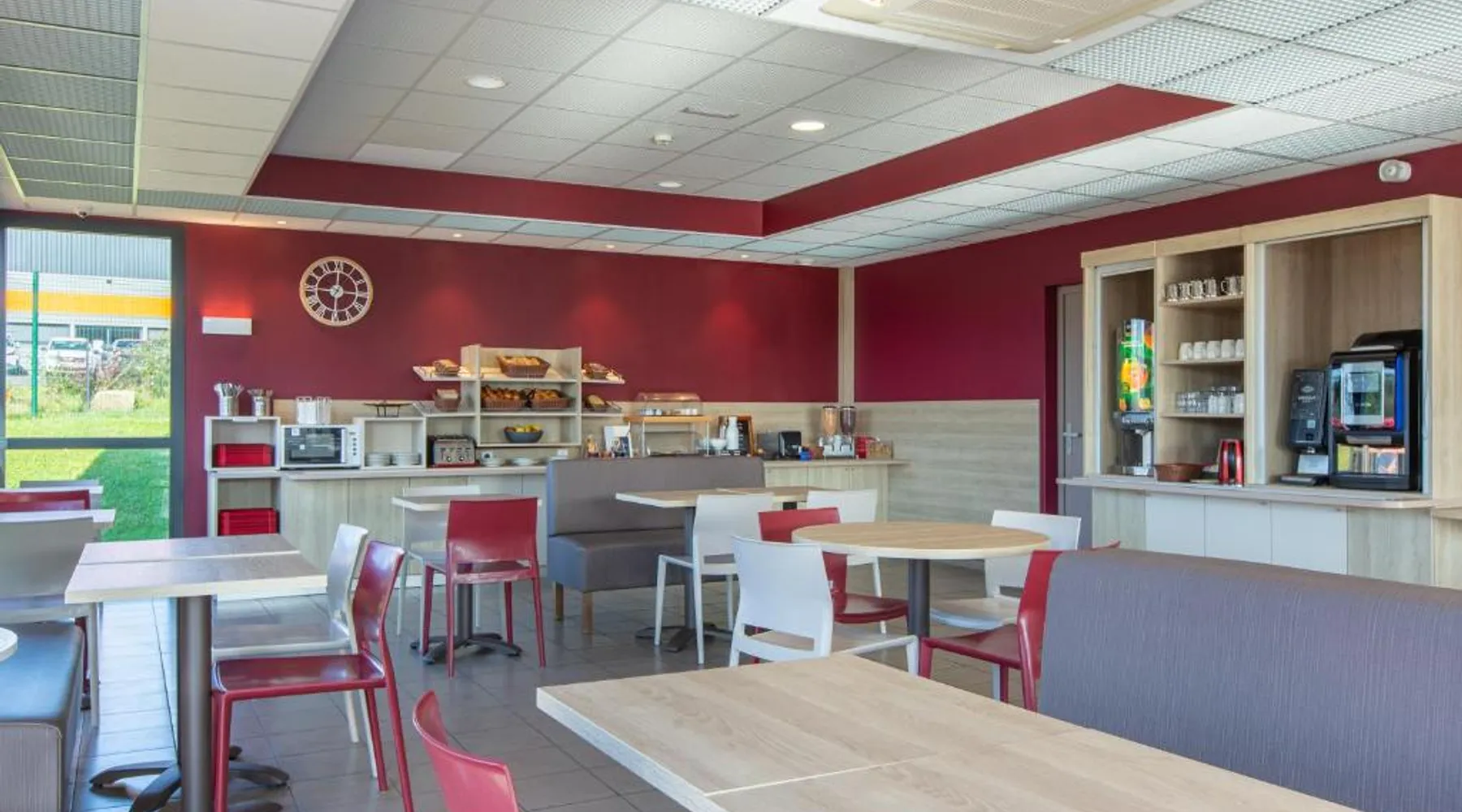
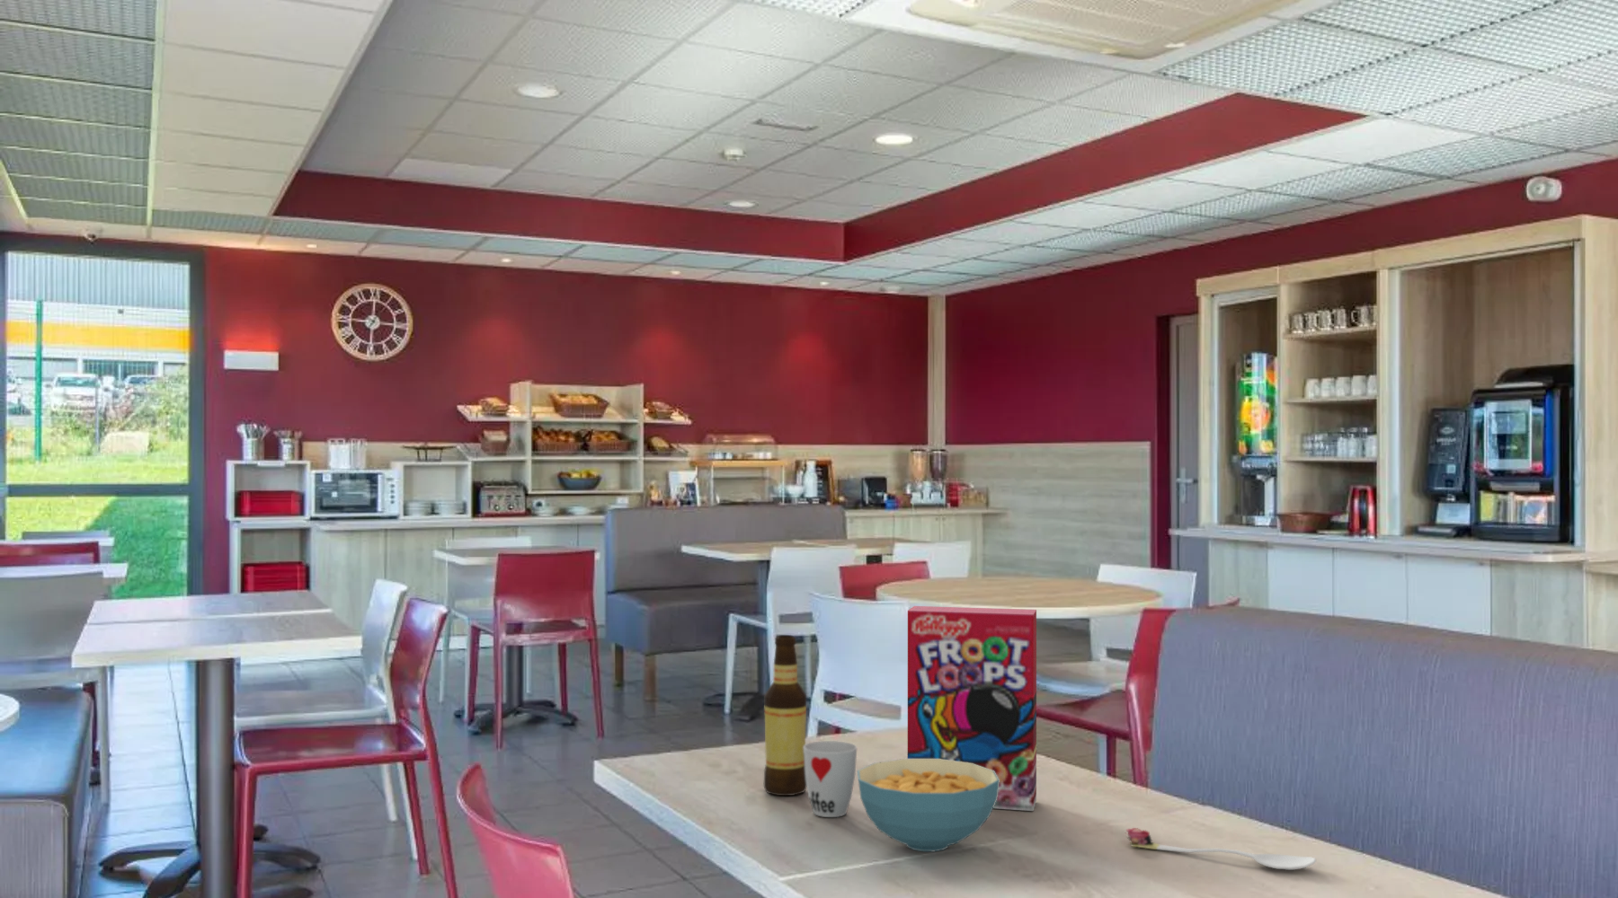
+ cereal bowl [857,758,999,853]
+ spoon [1126,827,1317,871]
+ cup [803,740,858,818]
+ cereal box [907,605,1037,812]
+ bottle [764,634,807,796]
